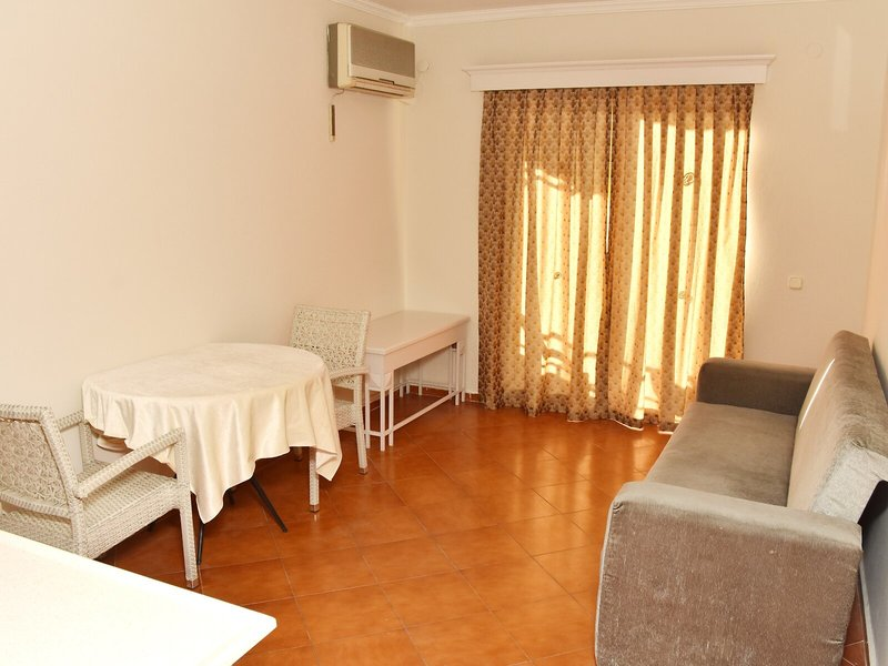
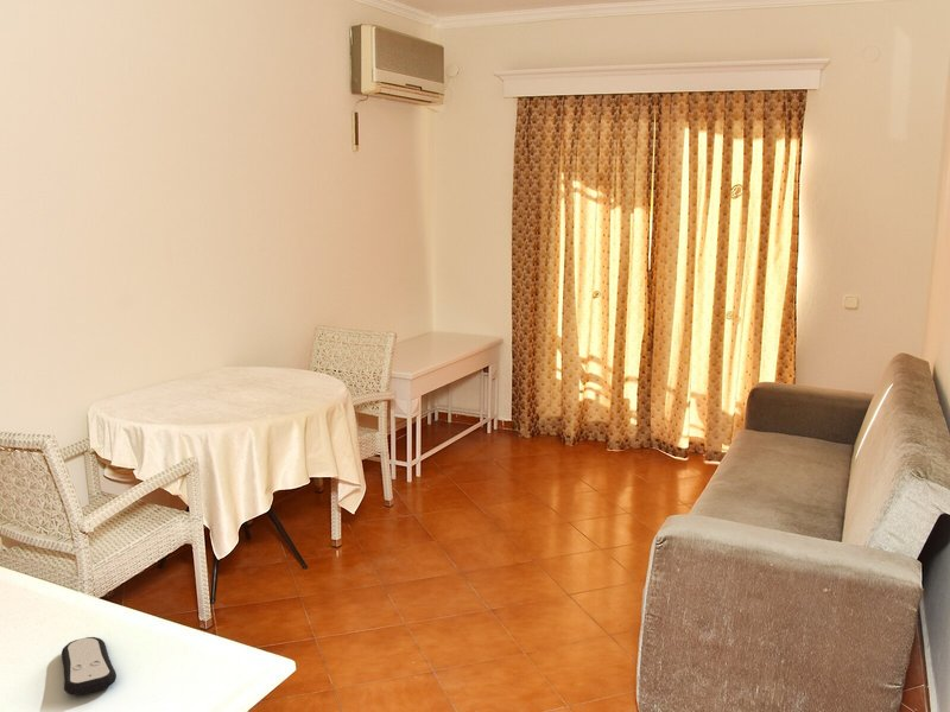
+ remote control [61,636,118,697]
